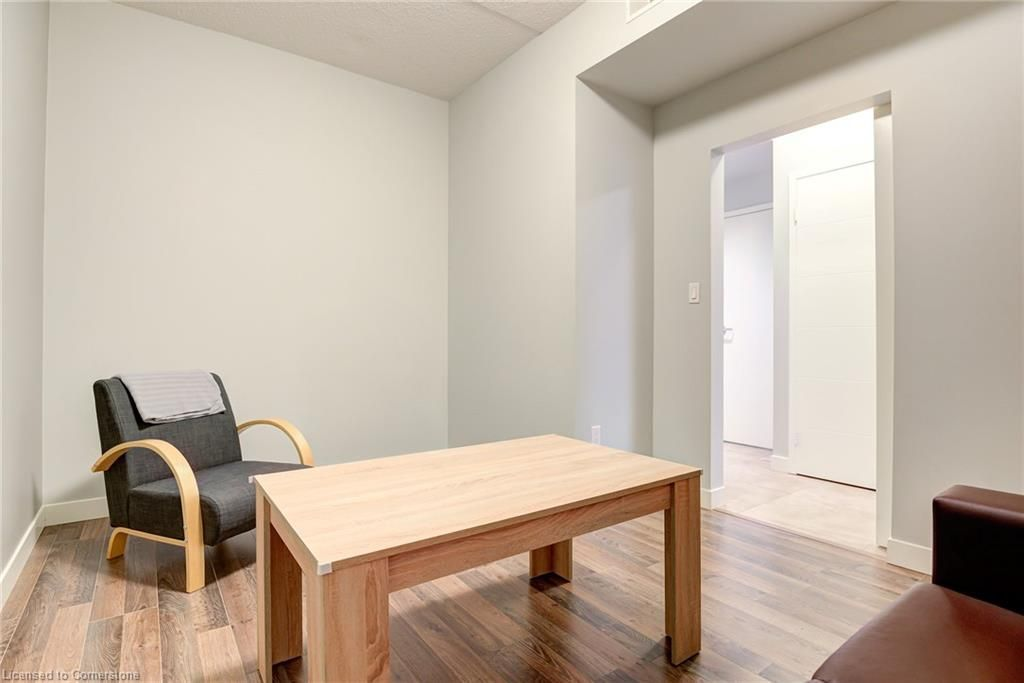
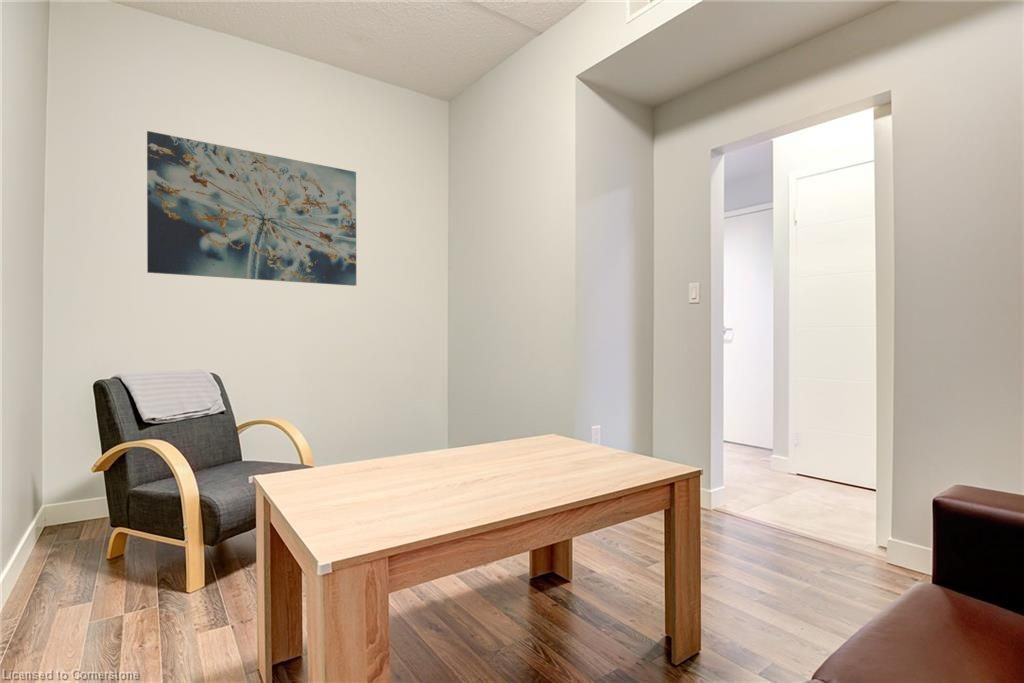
+ wall art [146,130,357,287]
